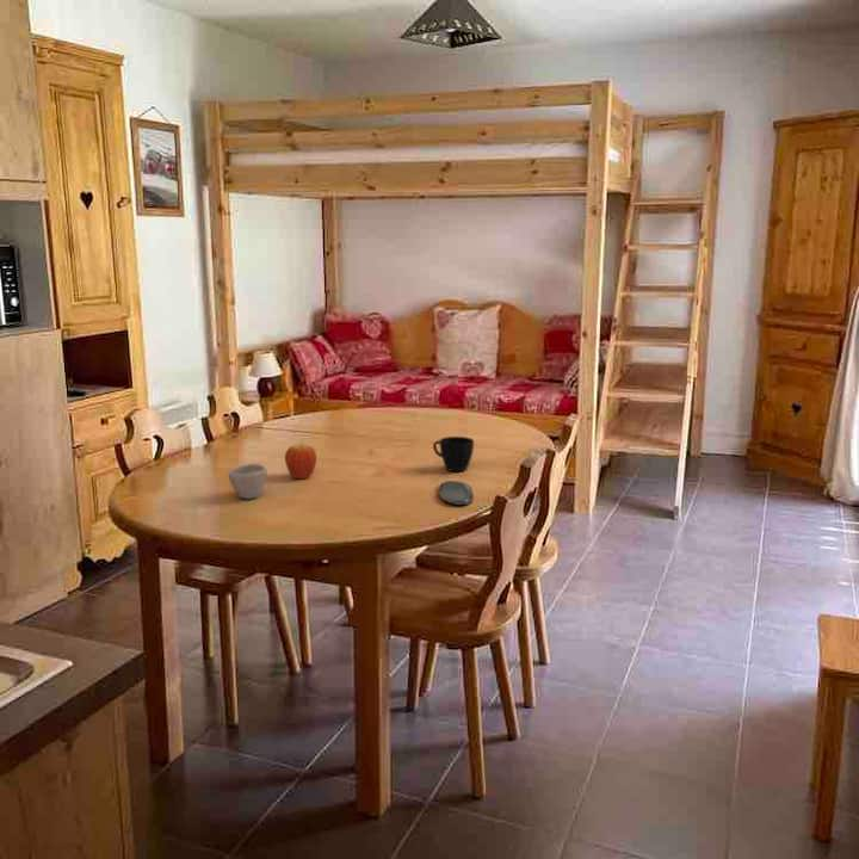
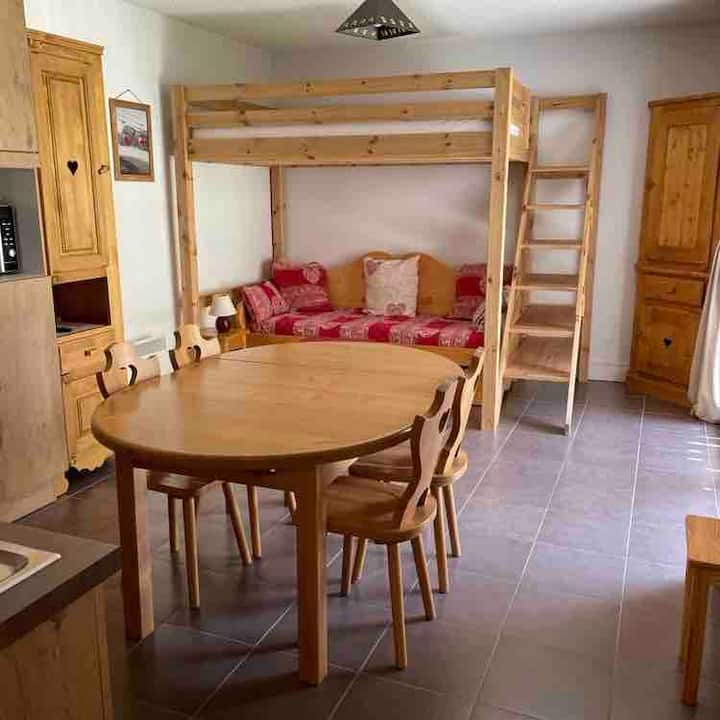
- cup [228,463,268,500]
- oval tray [438,480,475,506]
- fruit [284,441,317,480]
- cup [432,435,475,472]
